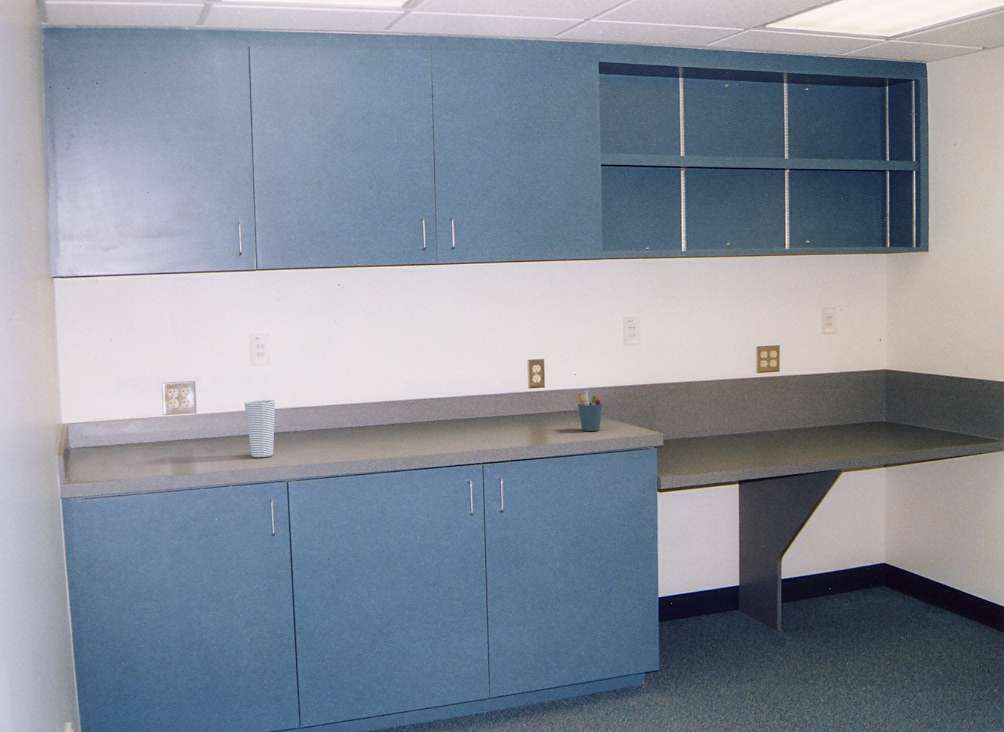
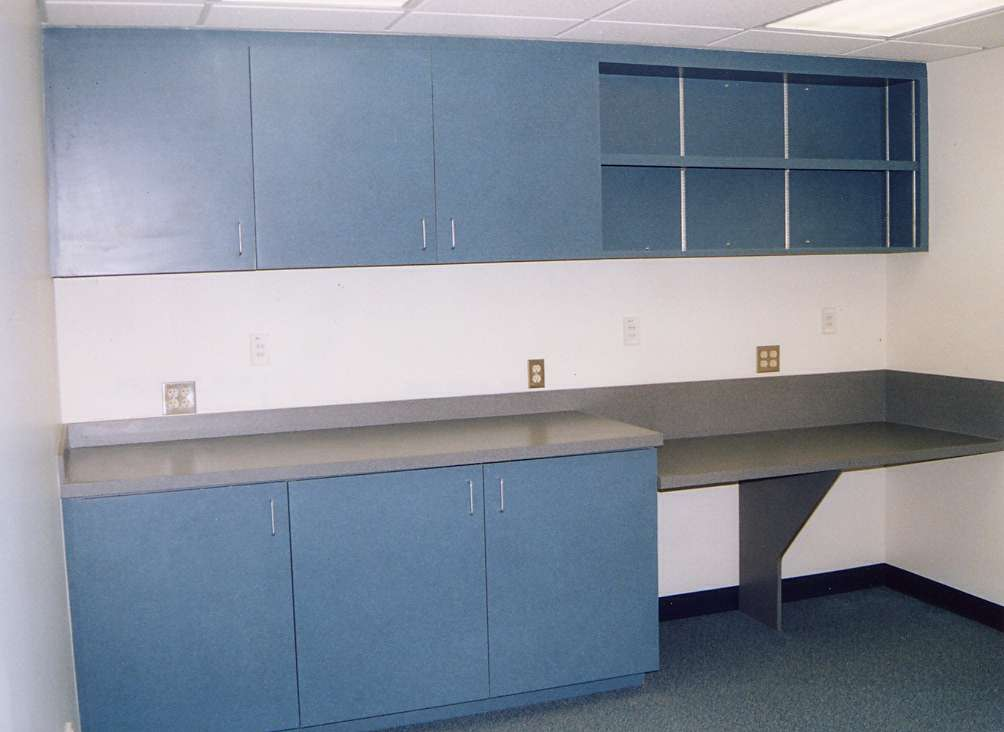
- cup [244,399,276,458]
- pen holder [577,391,603,432]
